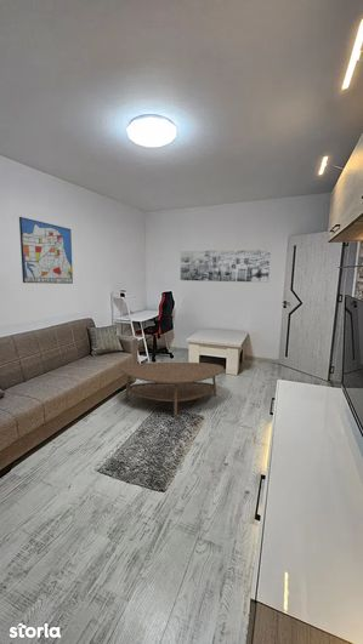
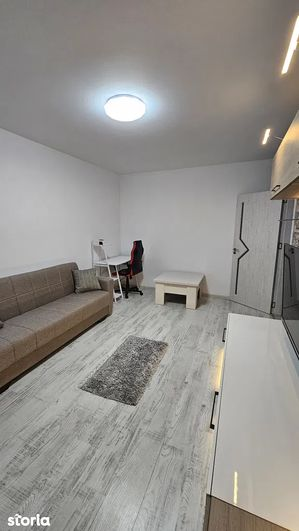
- wall art [178,247,272,284]
- coffee table [119,361,225,418]
- wall art [18,216,74,285]
